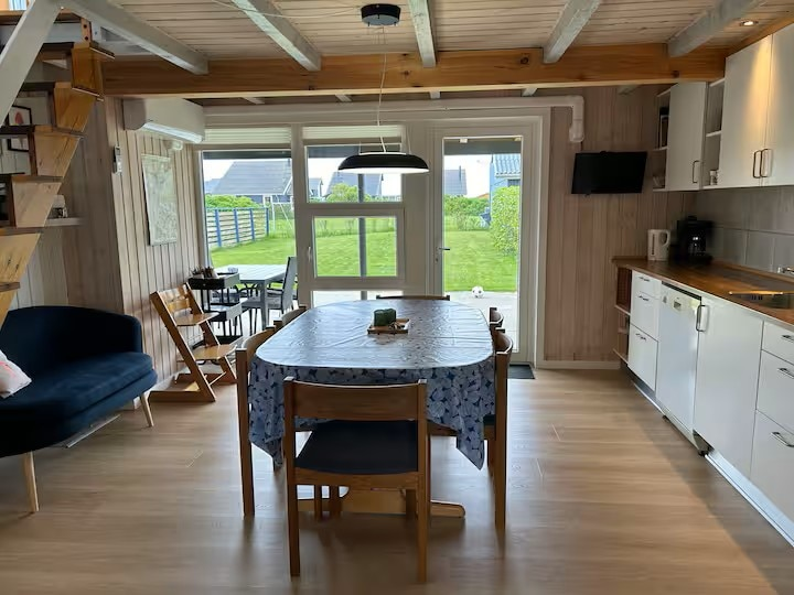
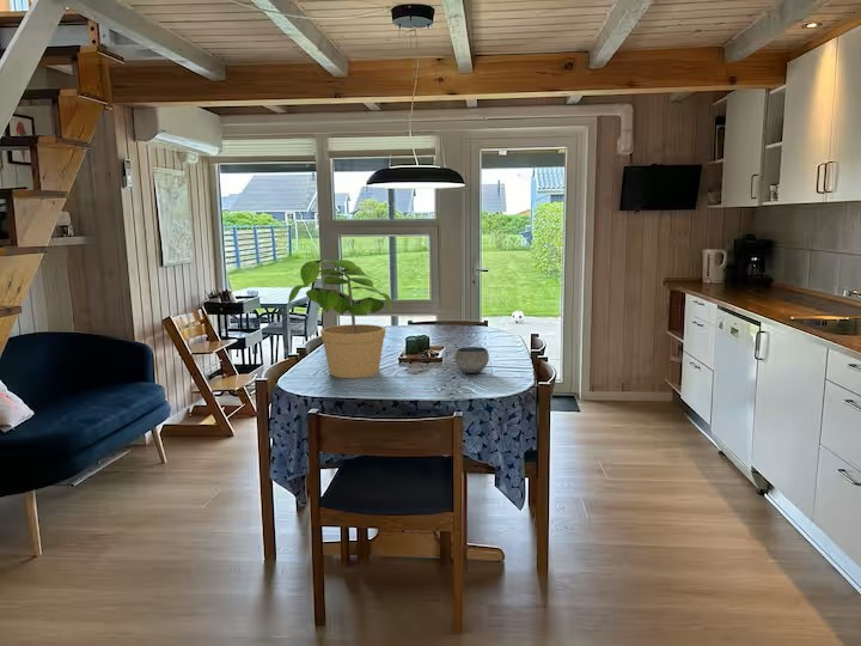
+ potted plant [287,258,393,379]
+ bowl [453,346,490,374]
